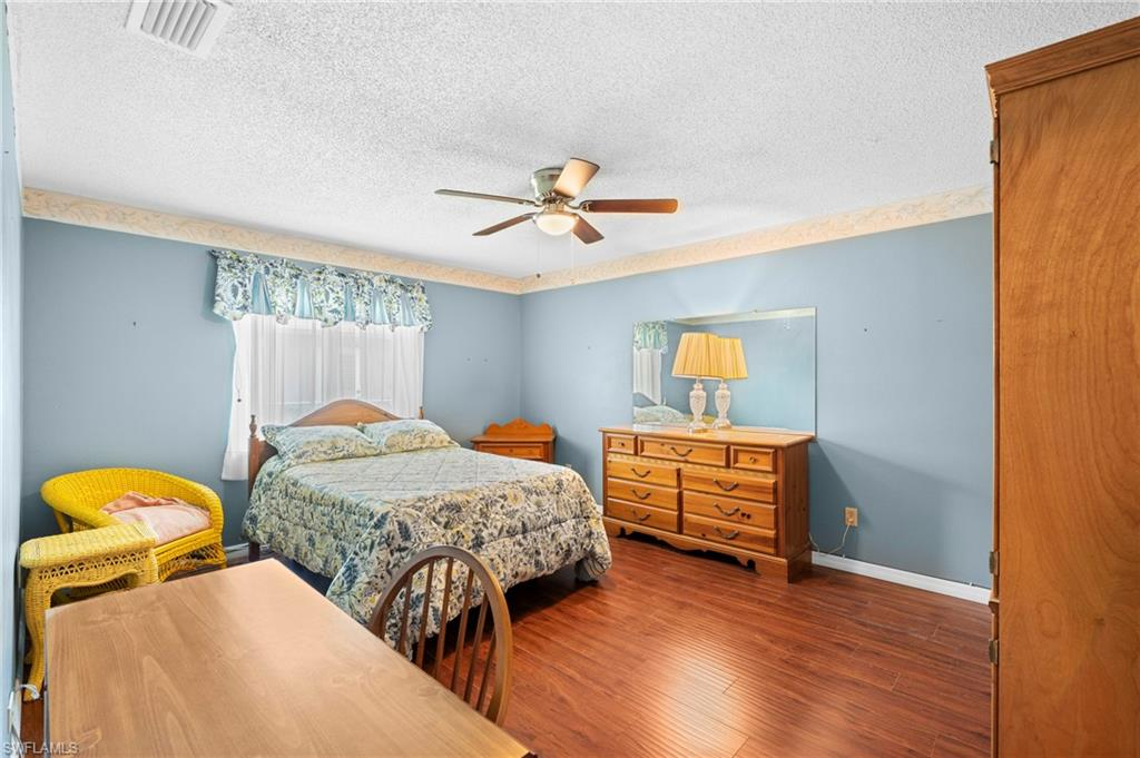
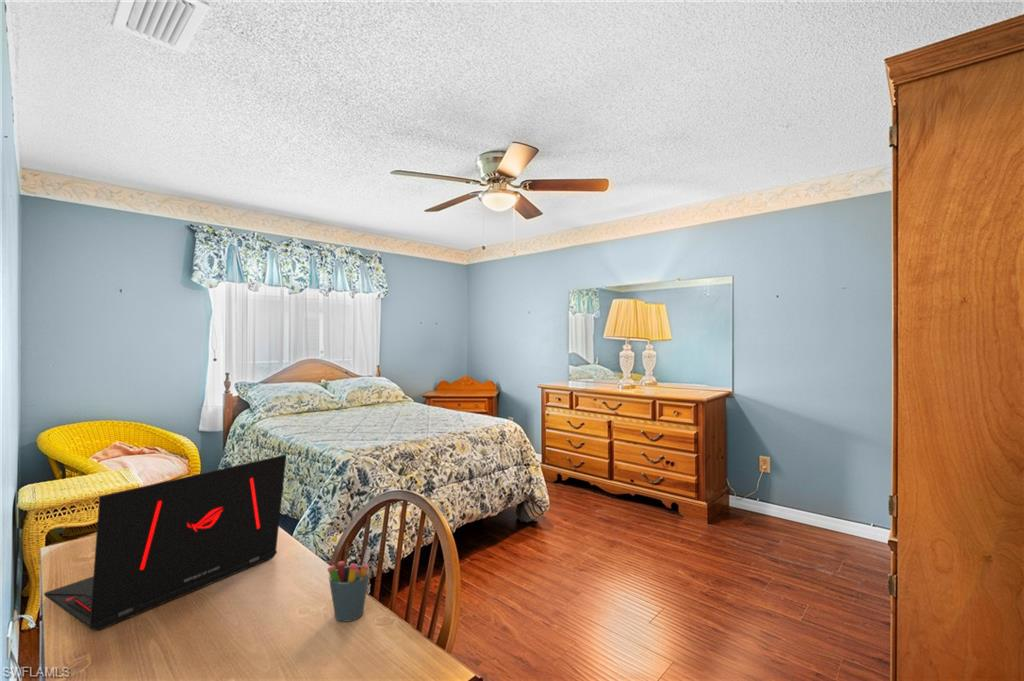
+ laptop [43,454,287,631]
+ pen holder [327,545,372,623]
